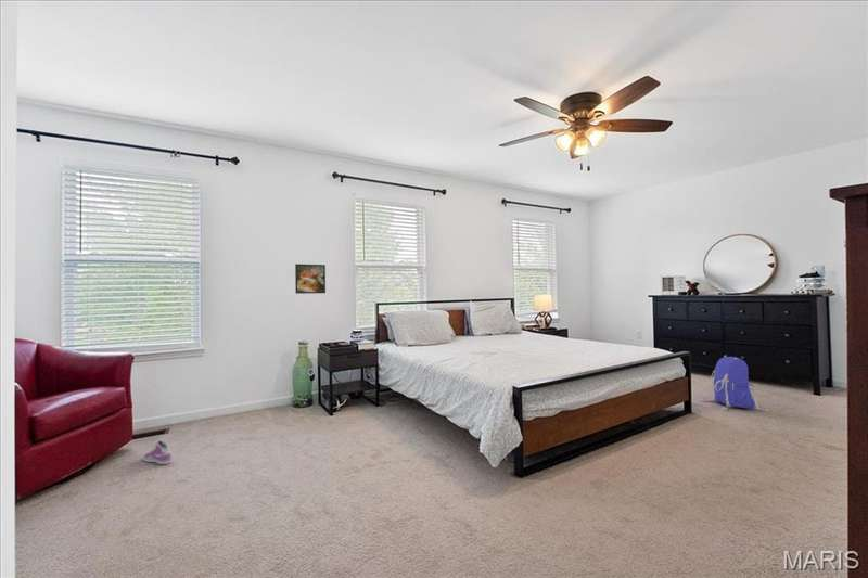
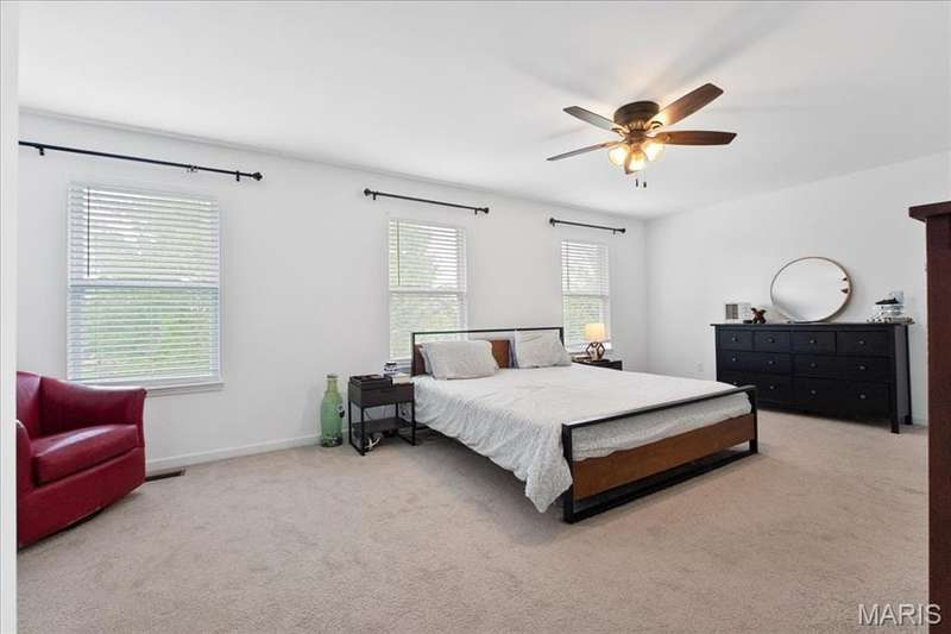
- sneaker [142,440,173,465]
- backpack [700,355,765,411]
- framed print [294,262,327,295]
